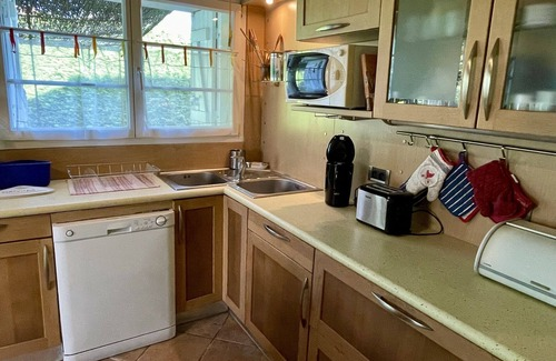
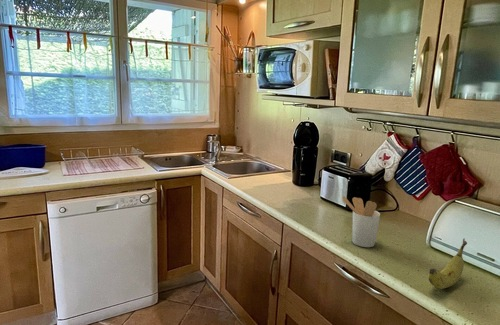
+ utensil holder [341,195,381,248]
+ fruit [427,238,468,290]
